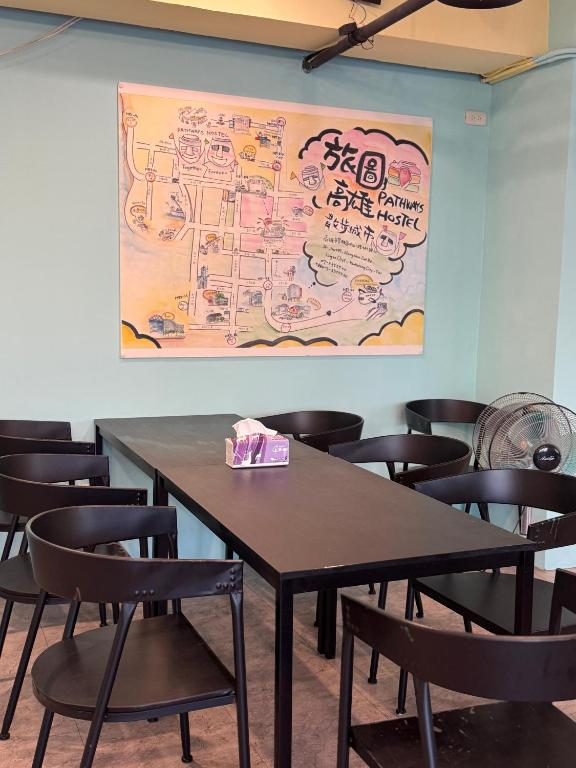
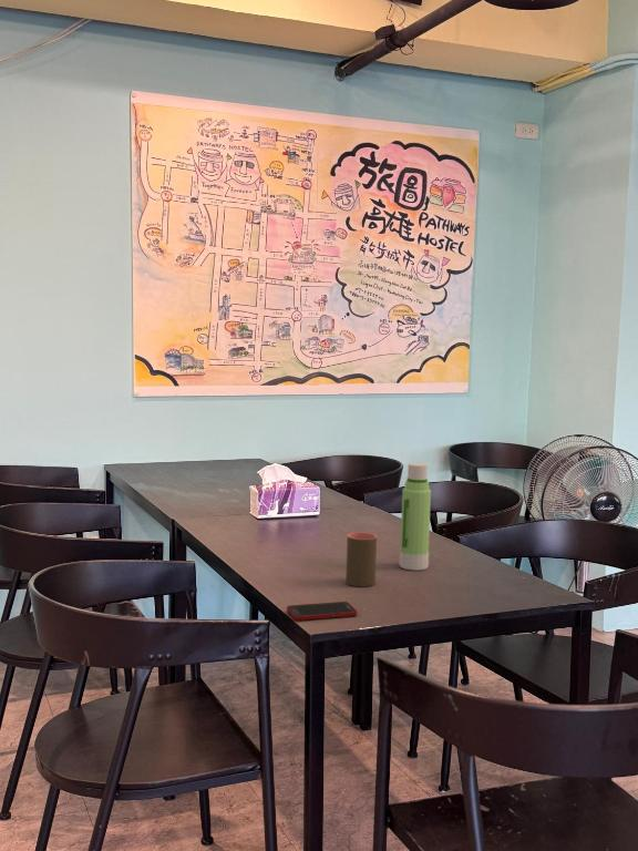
+ water bottle [399,462,432,572]
+ cup [344,532,378,587]
+ cell phone [286,601,359,622]
